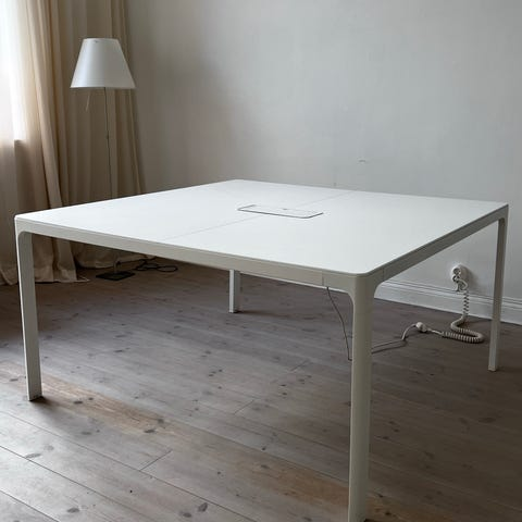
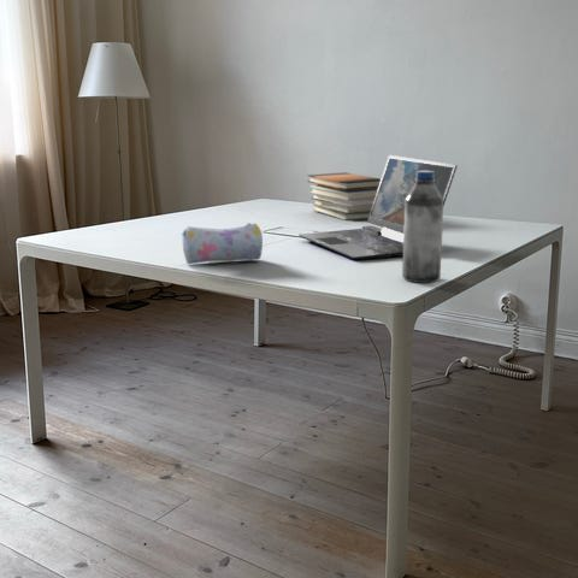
+ book stack [306,171,382,222]
+ pencil case [179,222,264,265]
+ water bottle [401,171,444,284]
+ laptop [297,154,459,261]
